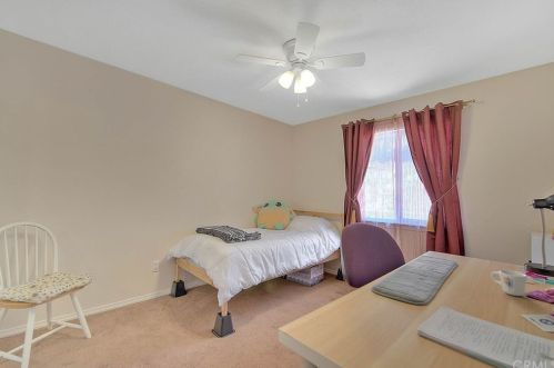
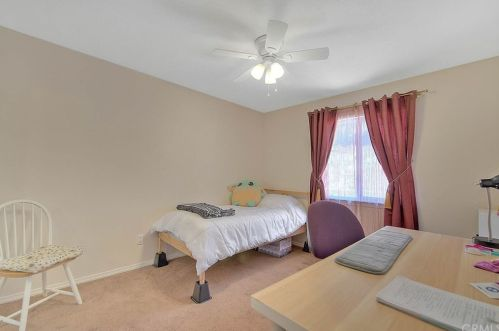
- mug [490,269,528,297]
